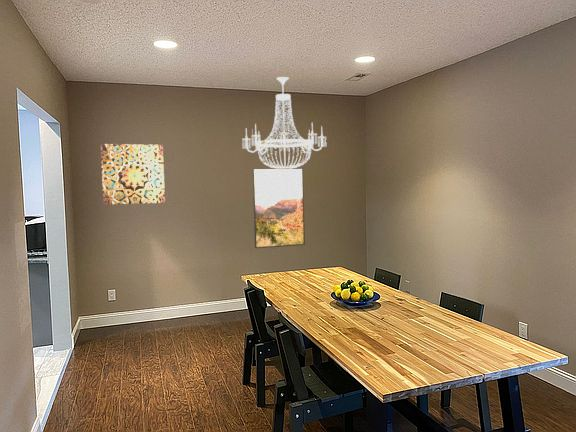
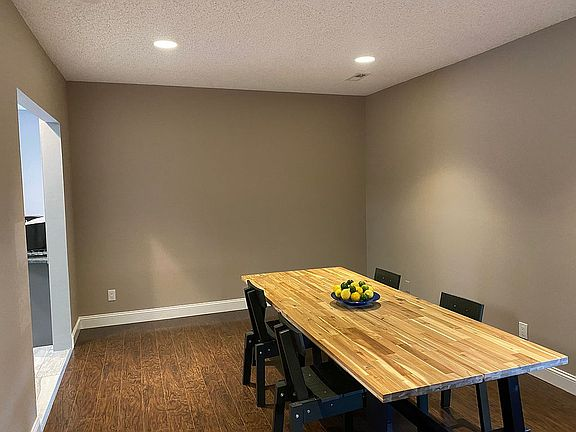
- wall art [99,143,166,206]
- chandelier [241,76,327,181]
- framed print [252,167,306,249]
